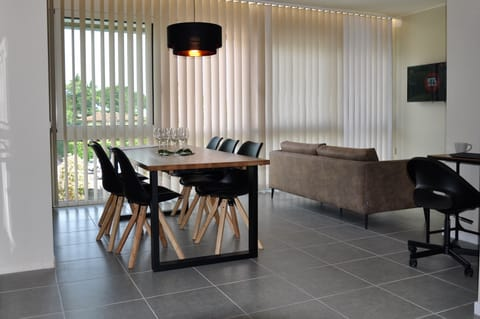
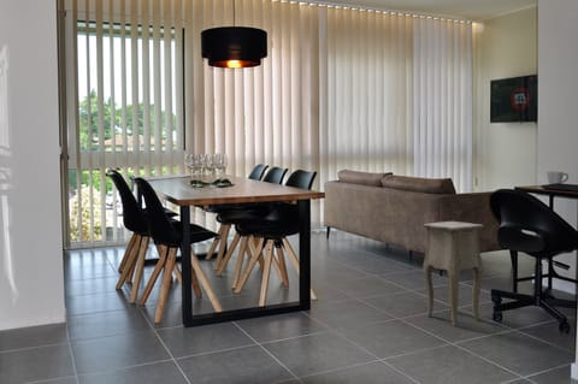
+ side table [421,220,488,326]
